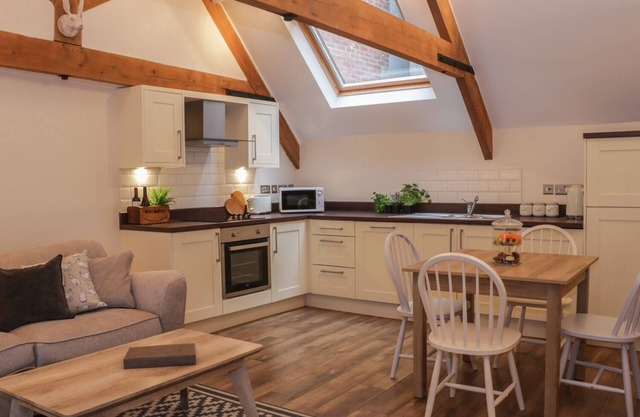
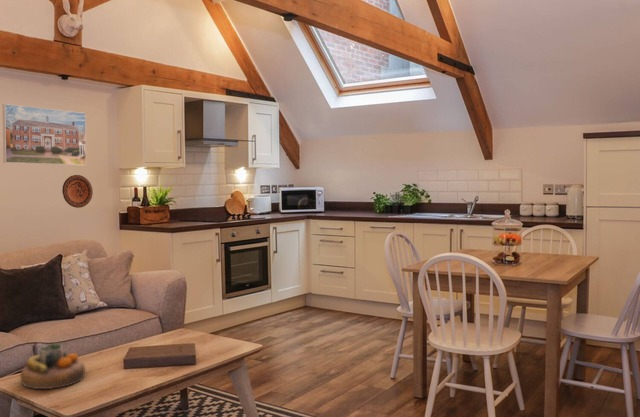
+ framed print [1,103,87,166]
+ decorative bowl [19,342,86,390]
+ decorative plate [61,174,94,209]
